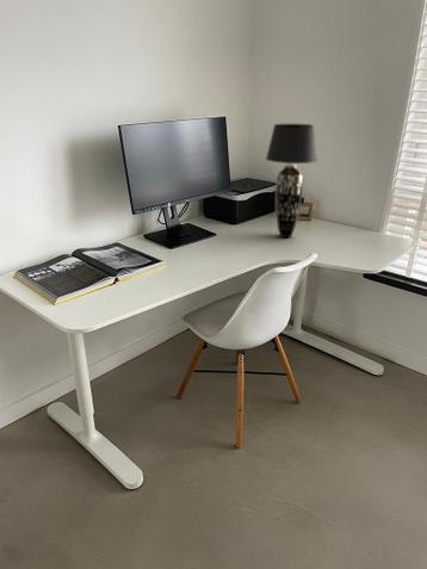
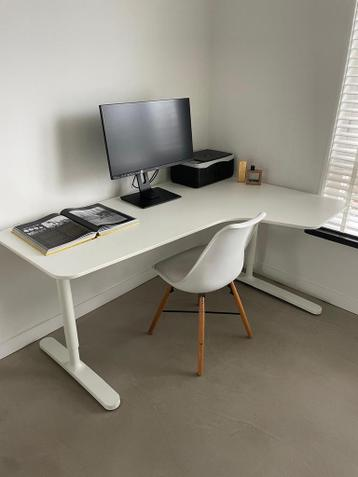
- table lamp [265,123,318,239]
